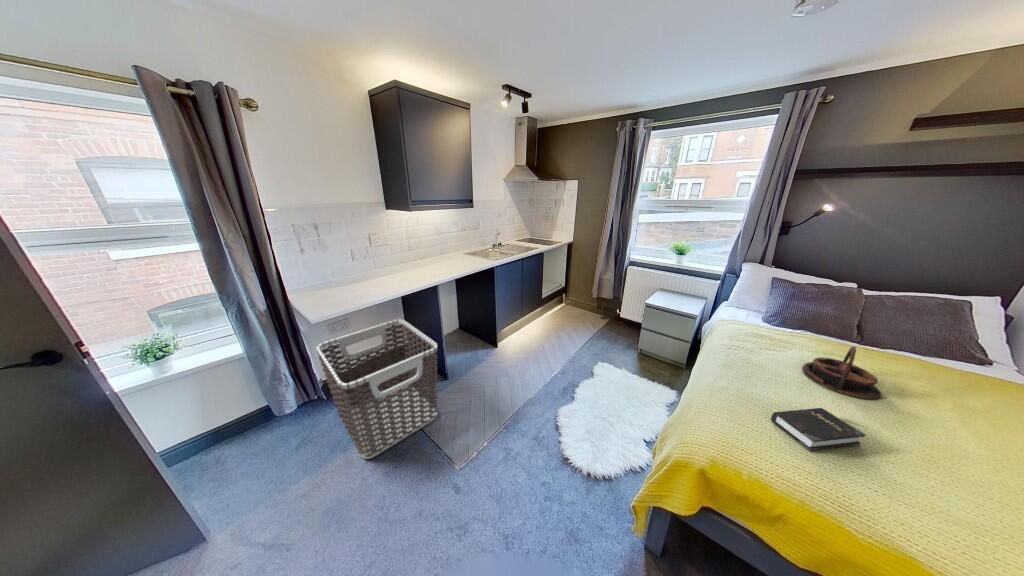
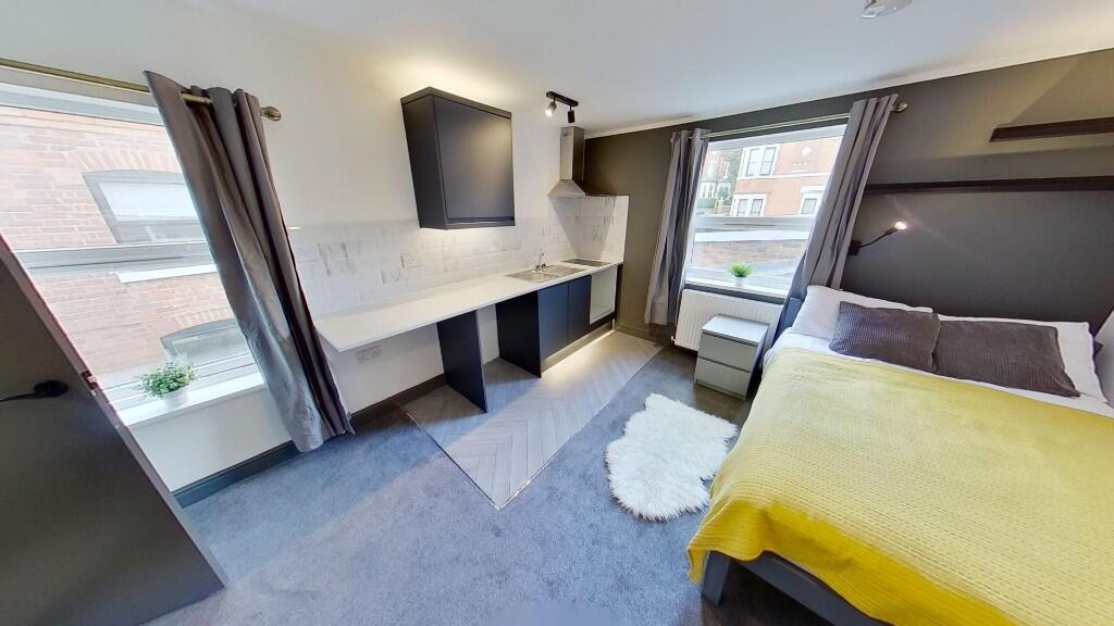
- serving tray [801,345,882,400]
- clothes hamper [315,318,439,460]
- hardback book [770,407,866,452]
